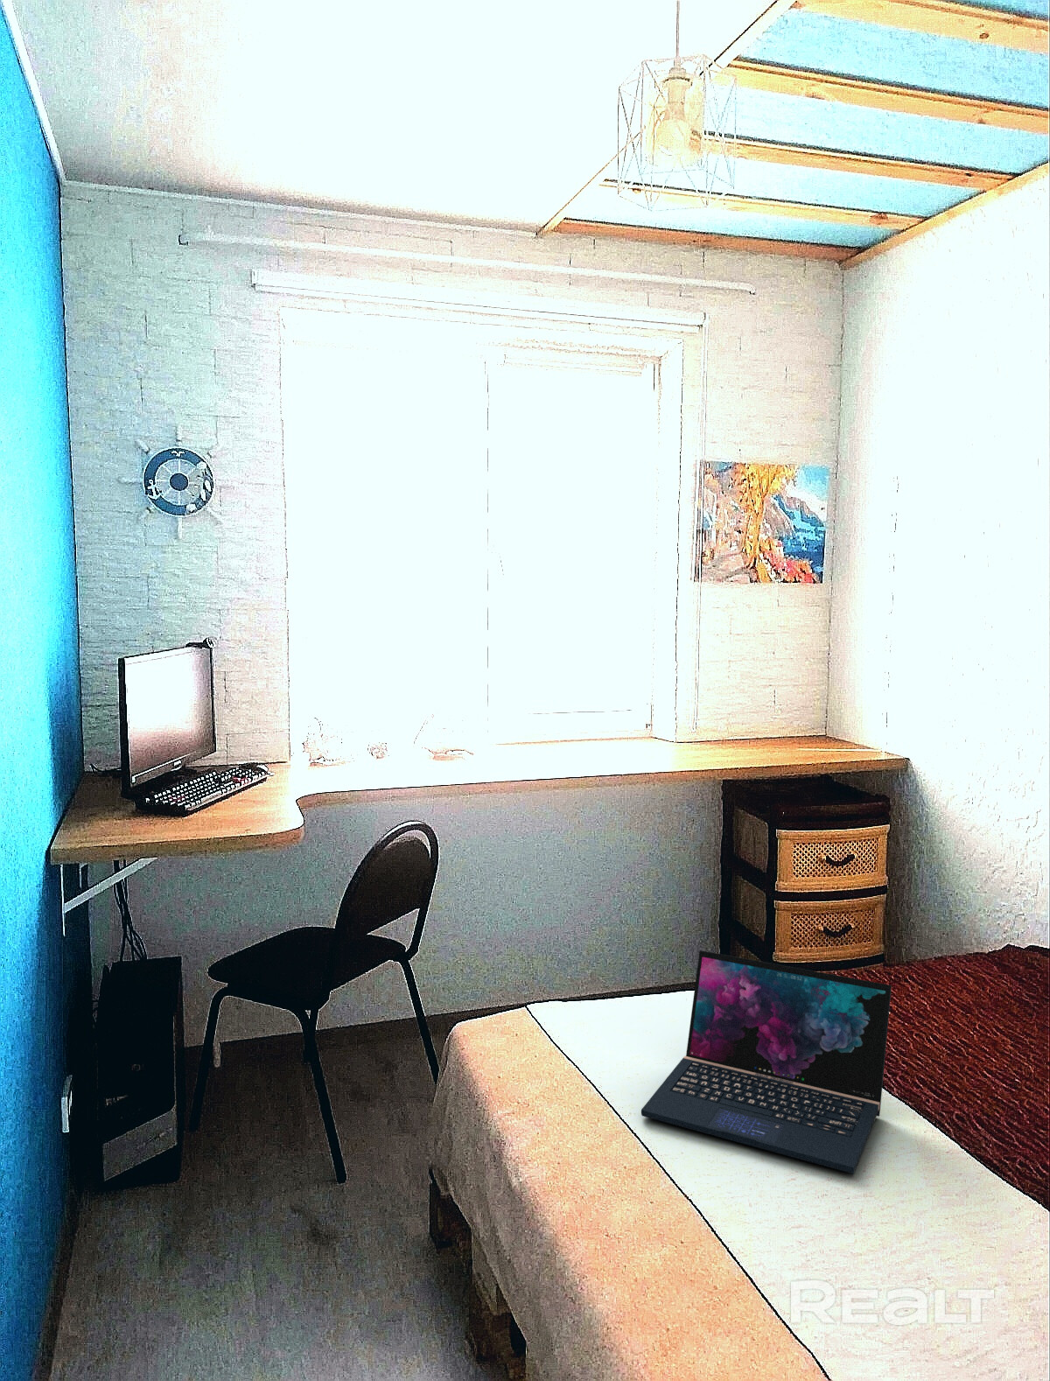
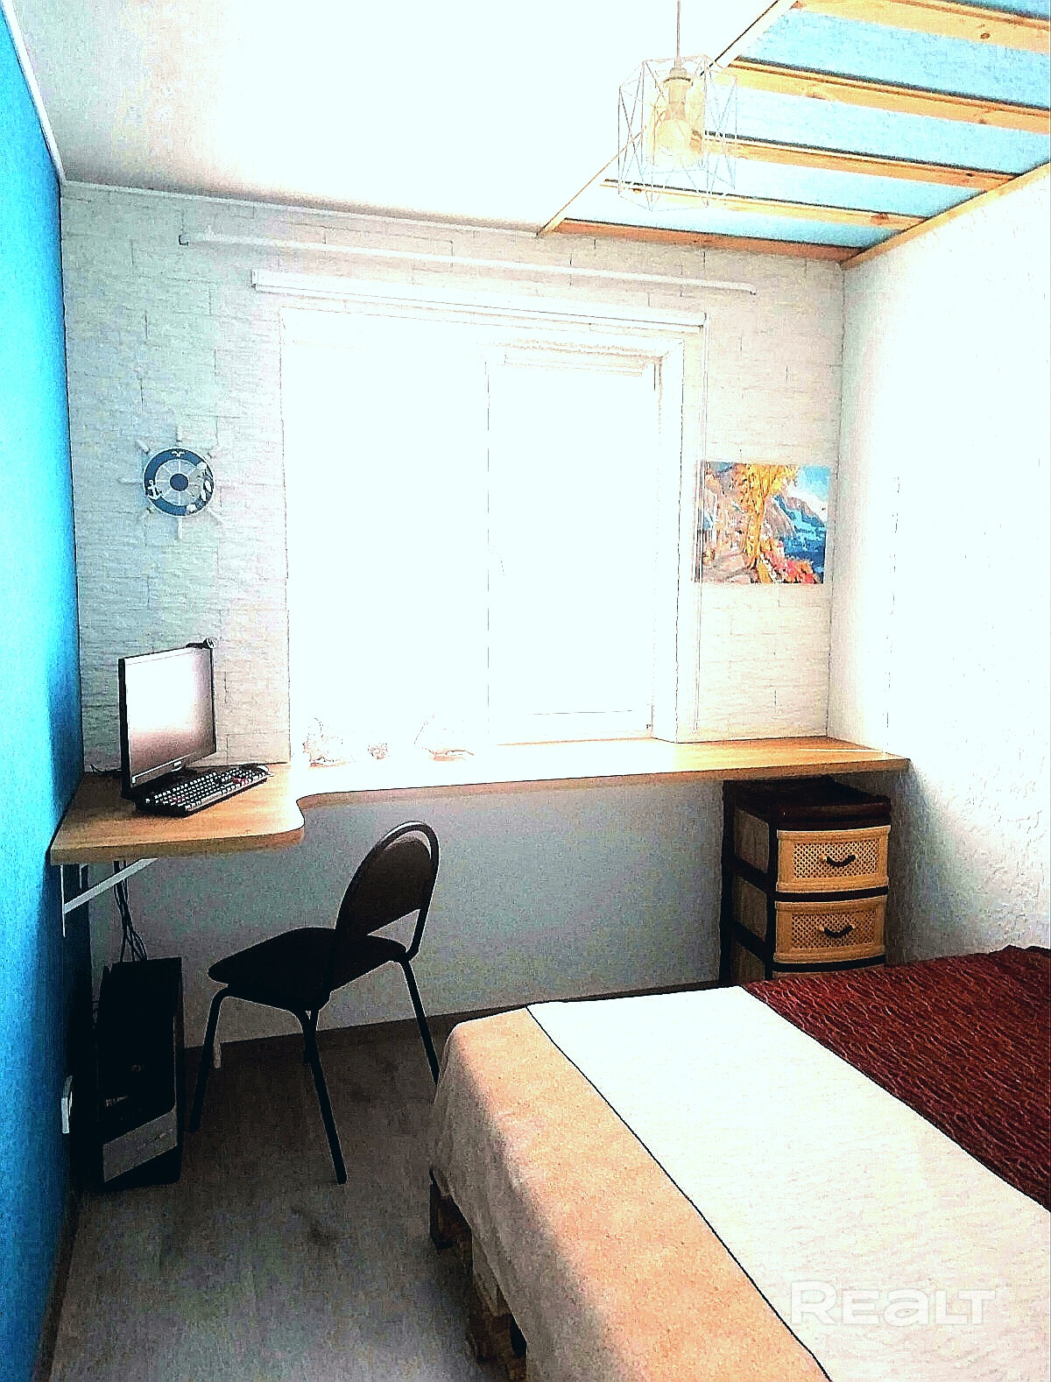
- laptop [641,950,892,1175]
